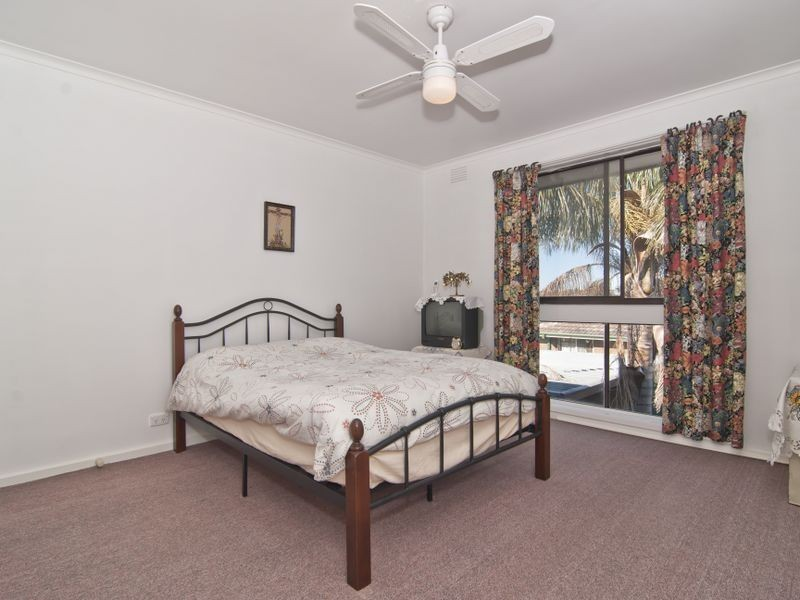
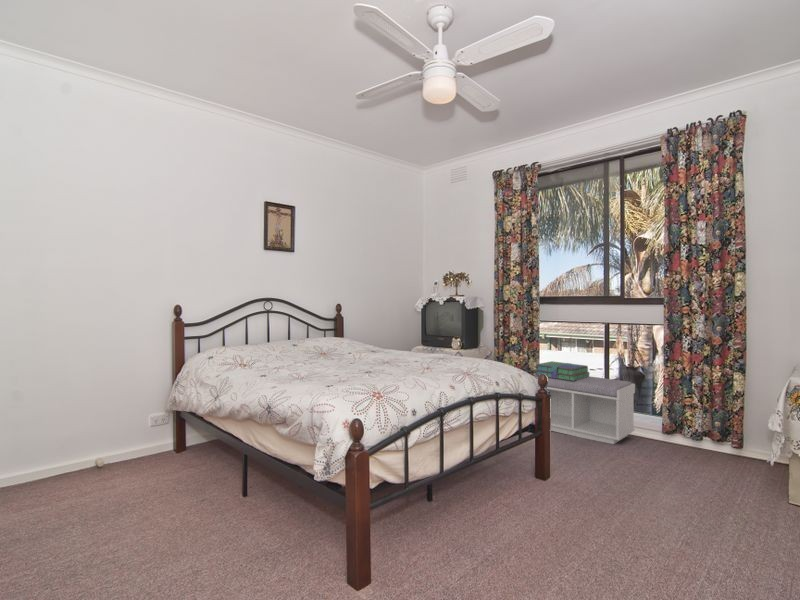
+ stack of books [534,360,590,381]
+ bench [533,375,636,445]
